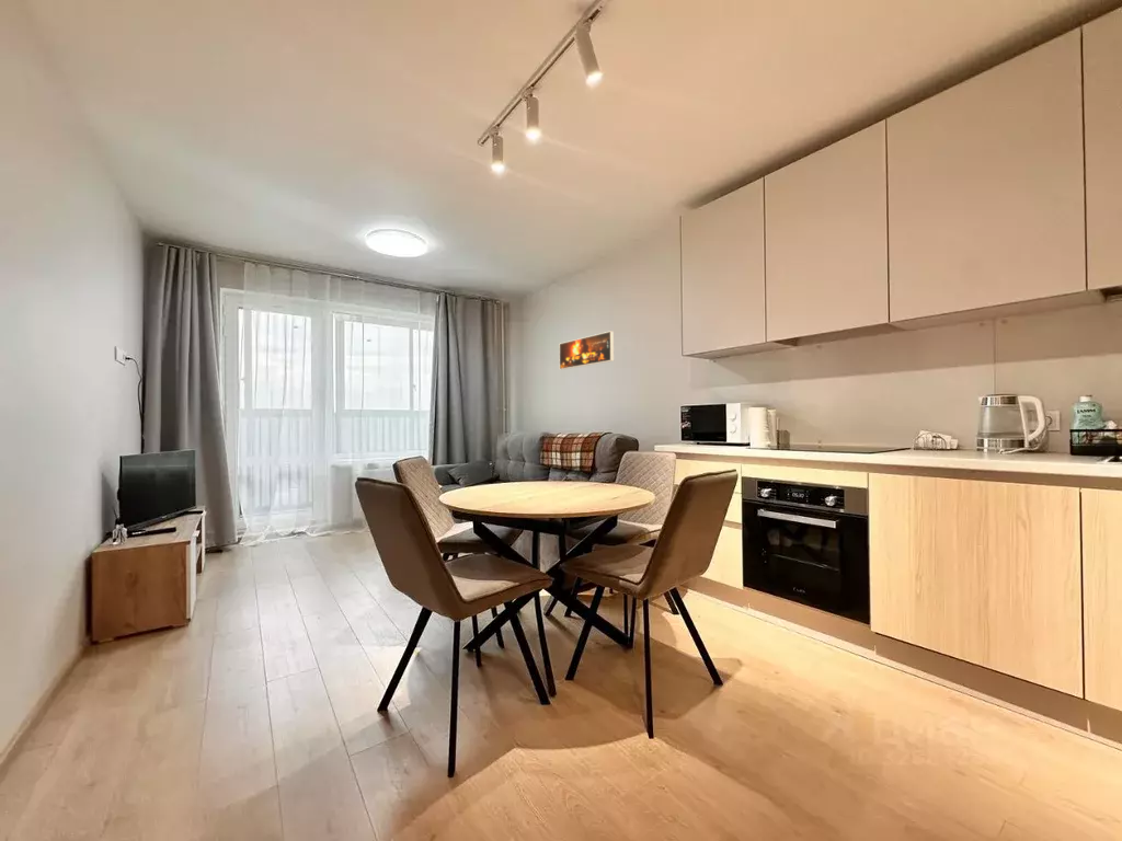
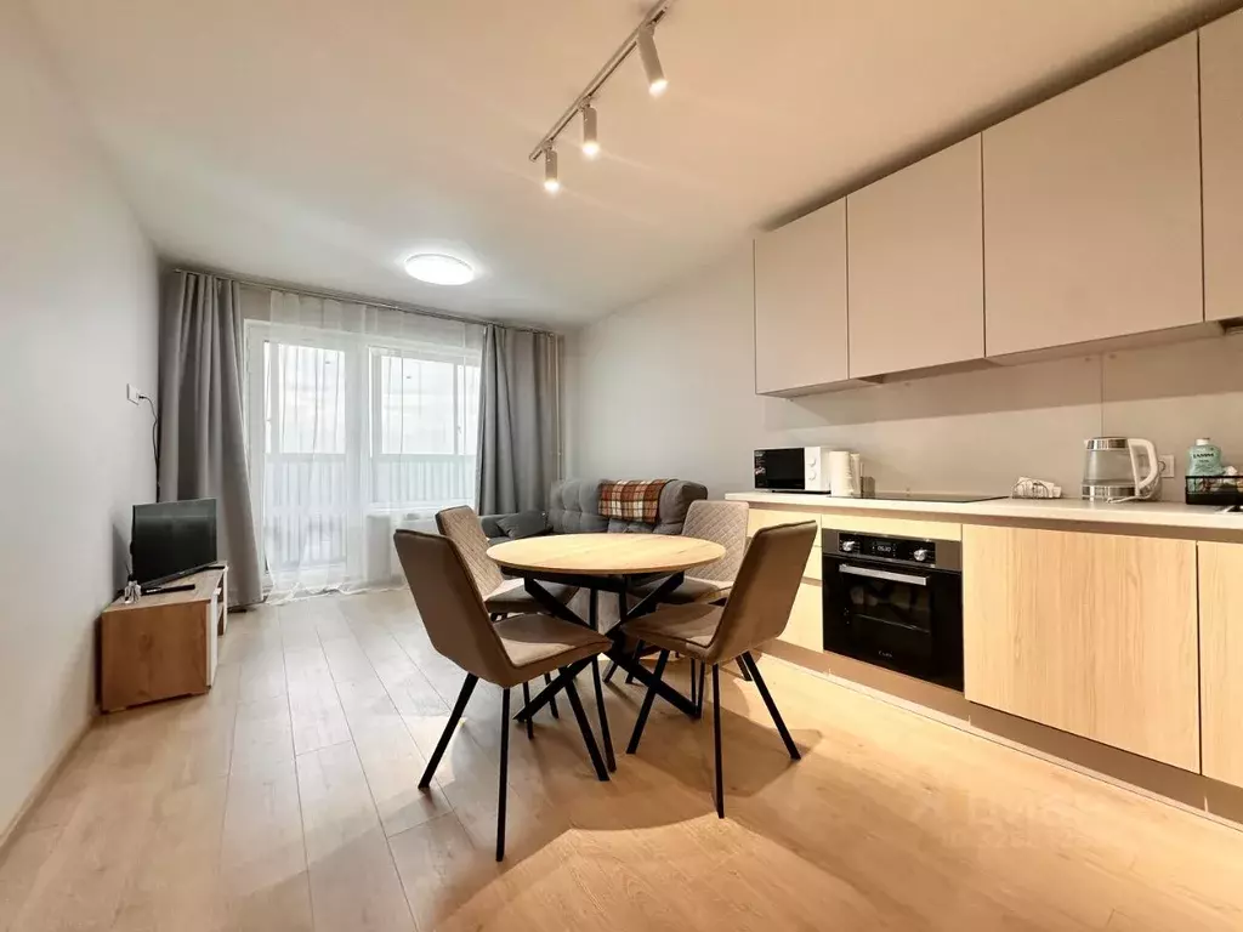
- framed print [559,330,615,370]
